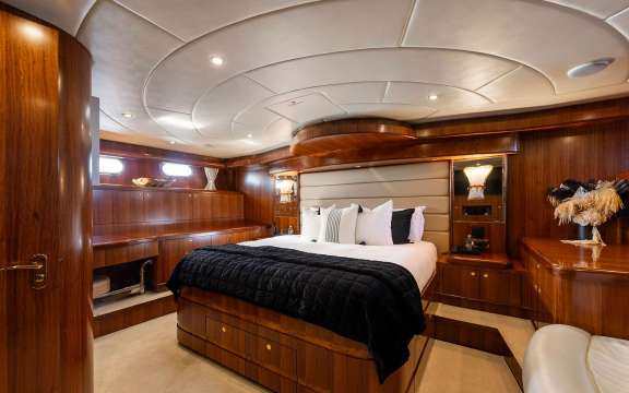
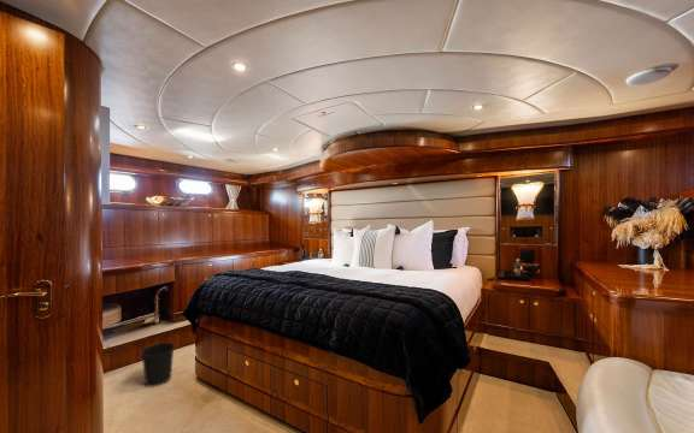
+ wastebasket [140,342,176,388]
